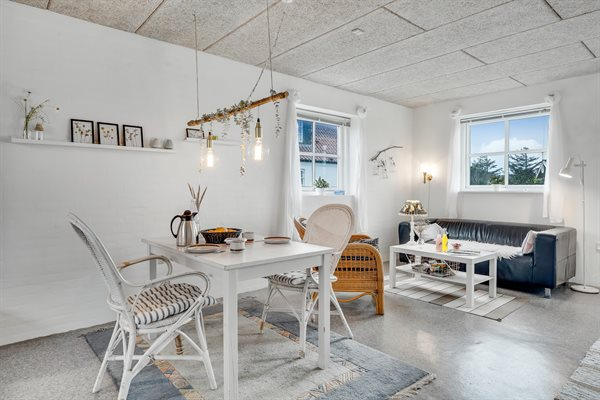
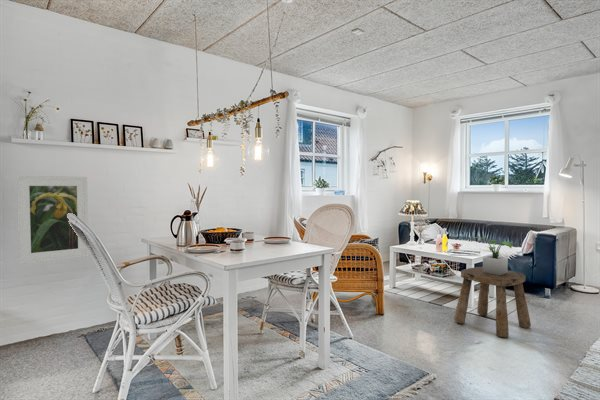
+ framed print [16,175,90,265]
+ stool [453,266,532,338]
+ potted plant [467,236,516,275]
